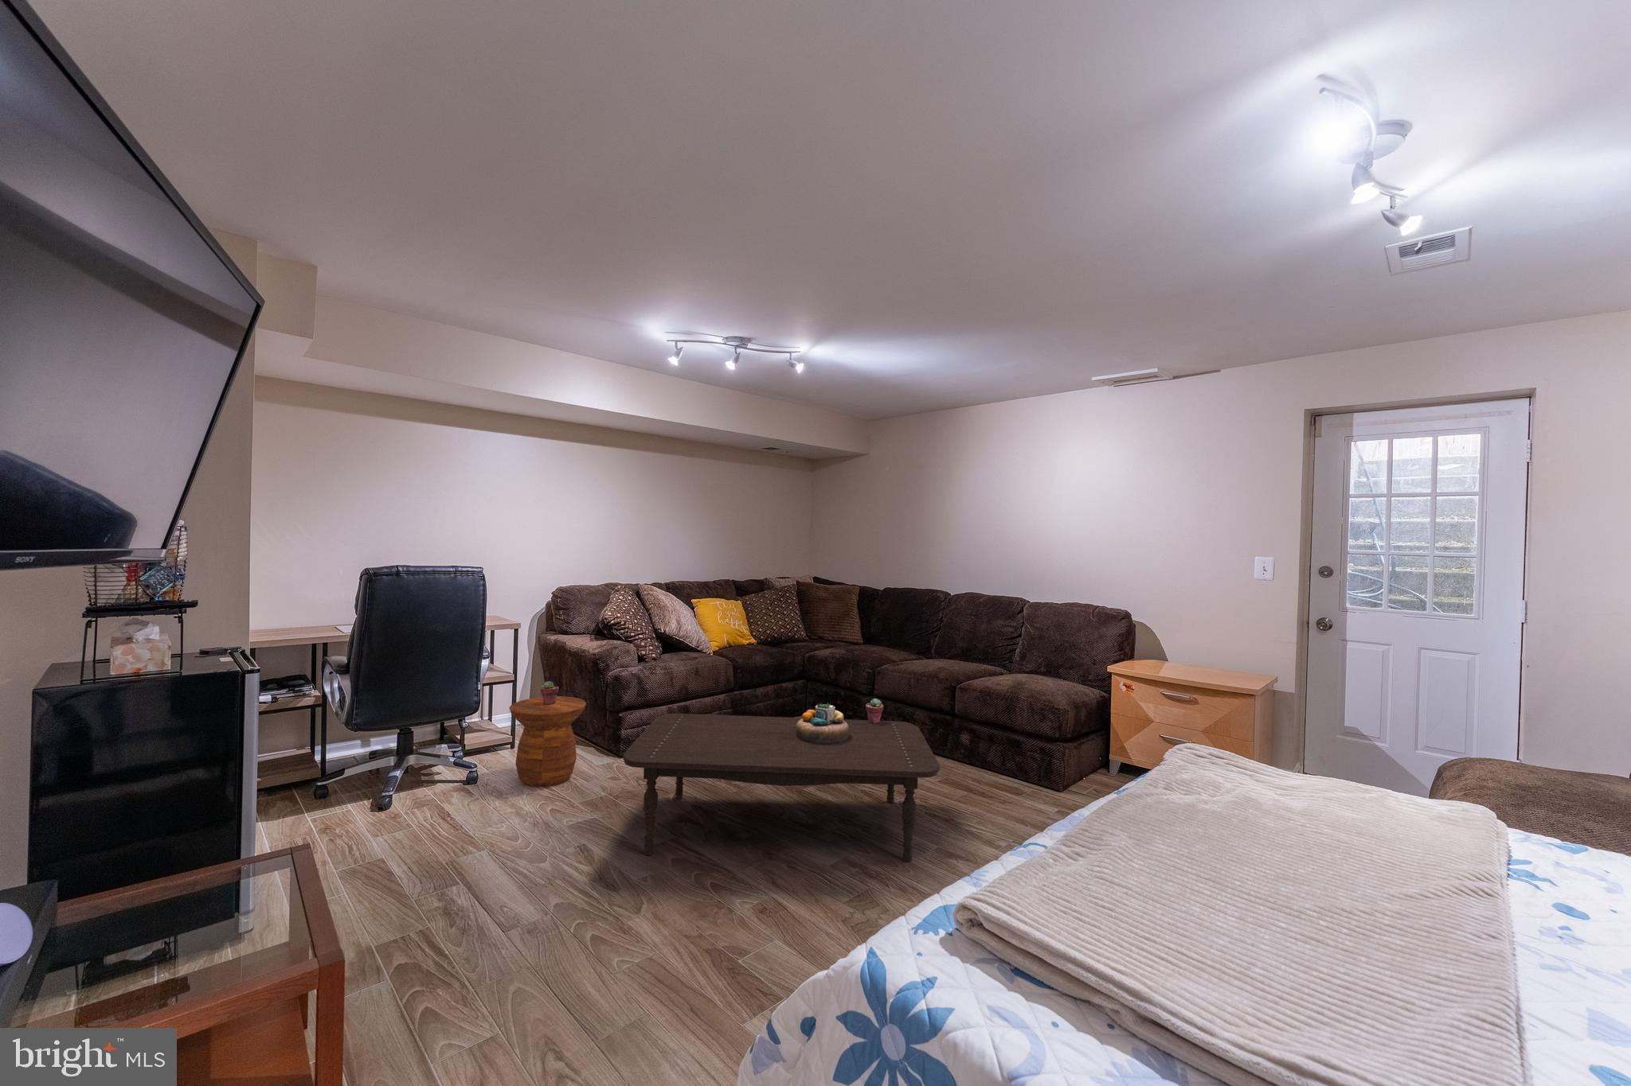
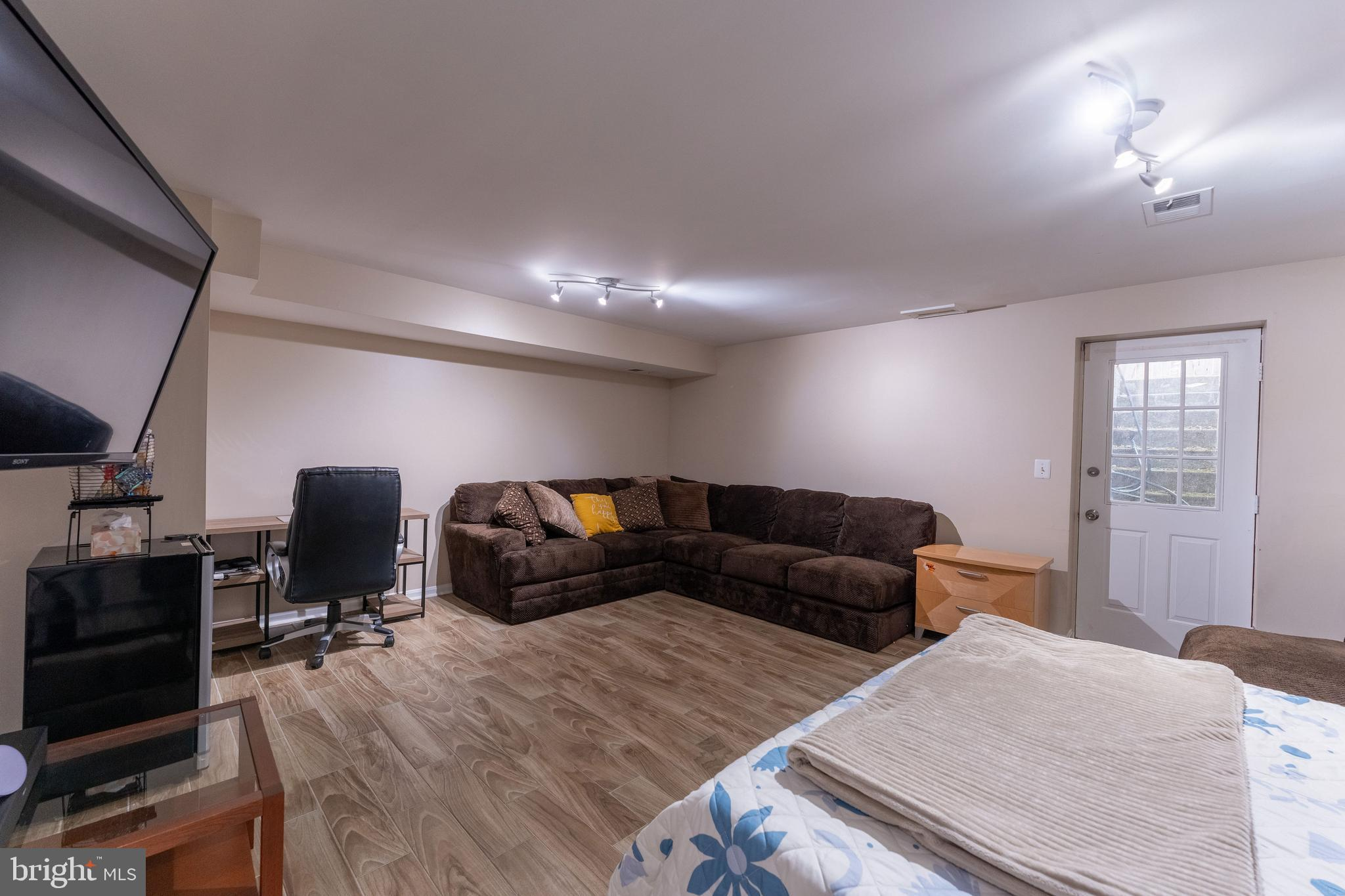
- decorative bowl [795,702,849,743]
- side table [509,696,587,787]
- potted succulent [865,698,884,724]
- coffee table [623,713,941,863]
- potted succulent [540,680,559,705]
